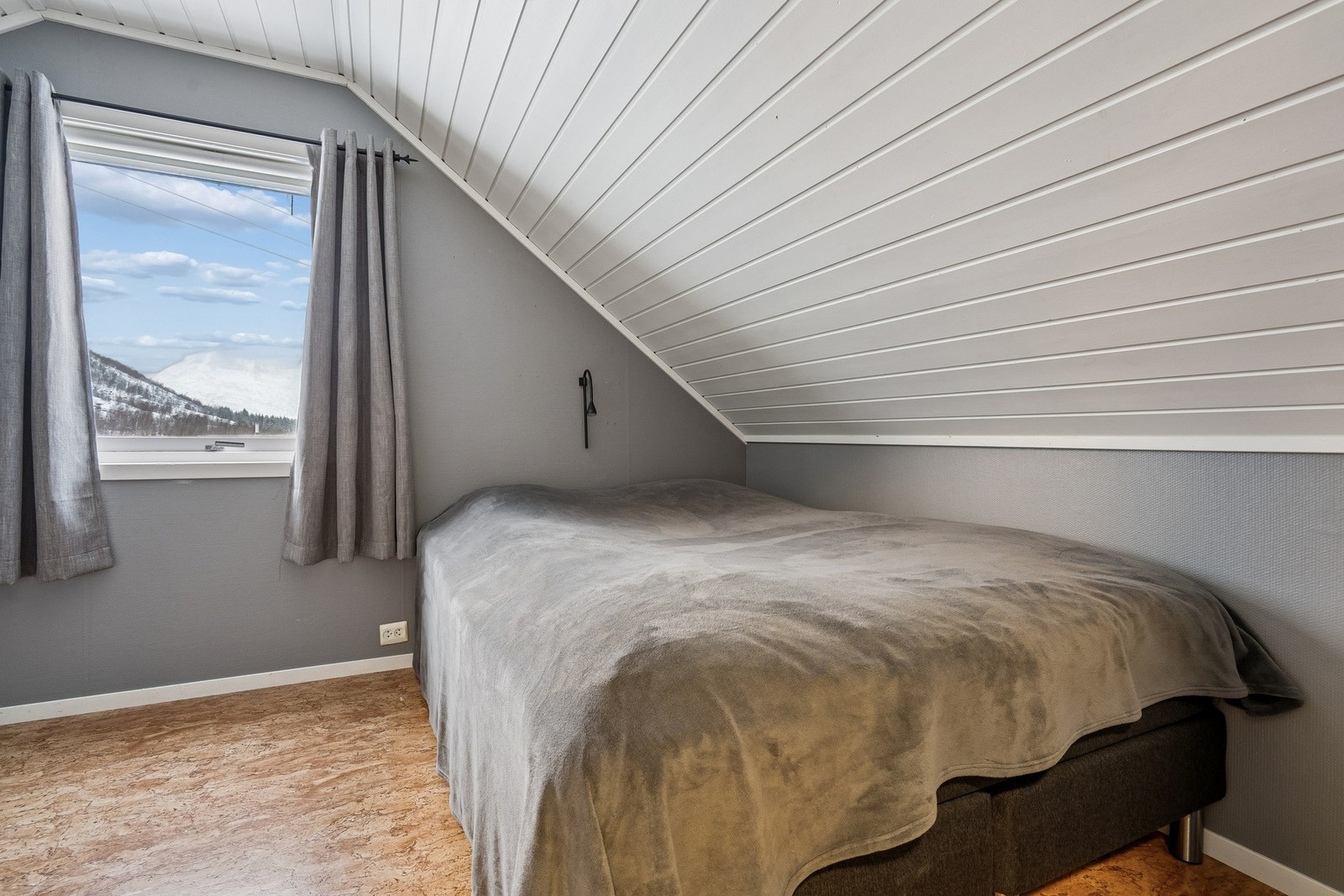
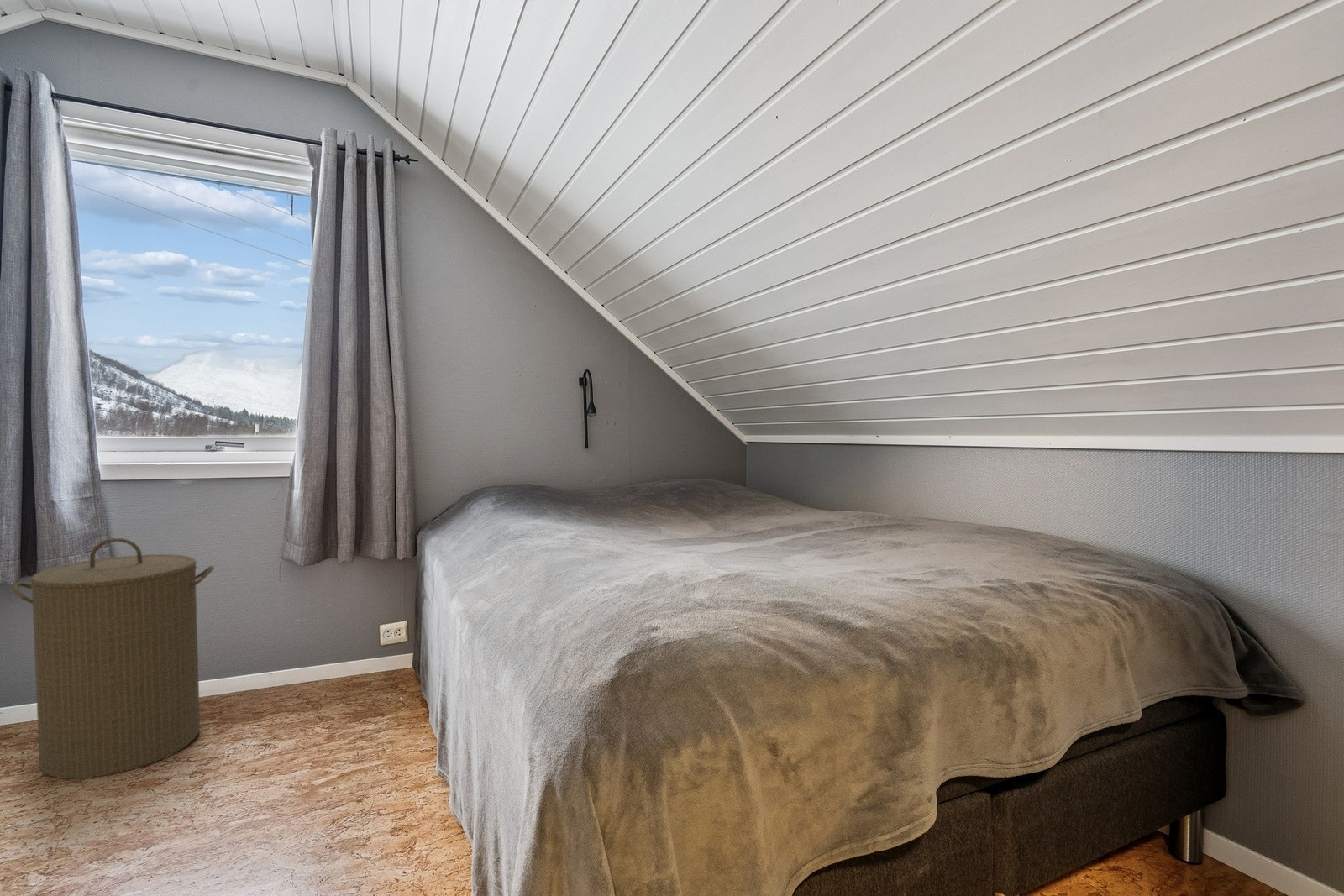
+ laundry hamper [11,537,215,780]
